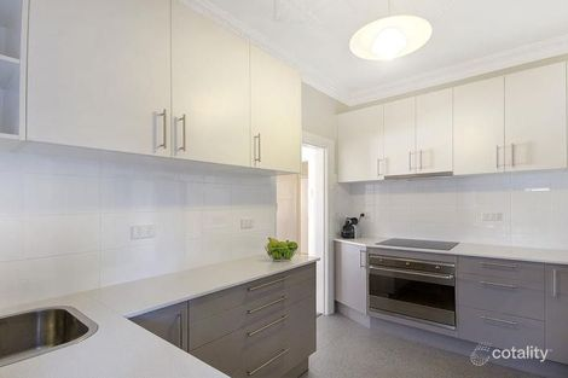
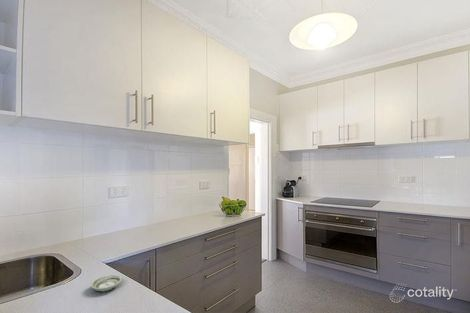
+ saucer [90,274,122,292]
